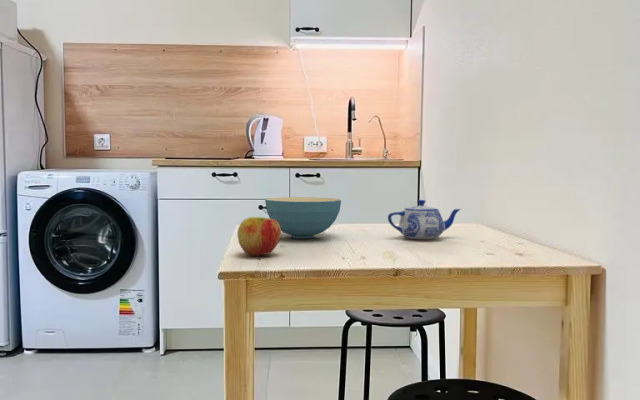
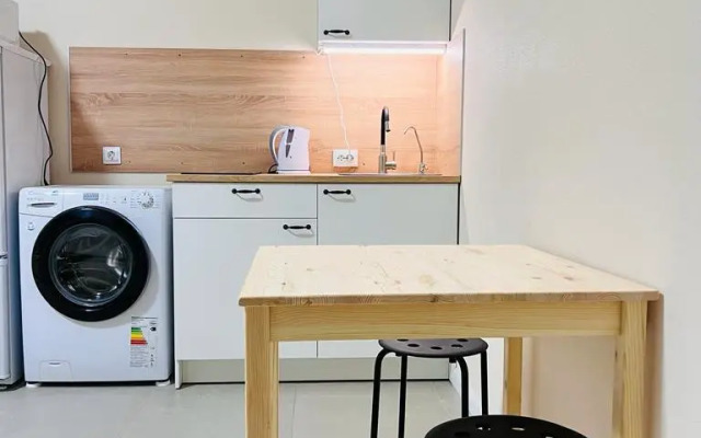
- cereal bowl [264,196,342,239]
- apple [236,216,282,257]
- teapot [387,199,462,240]
